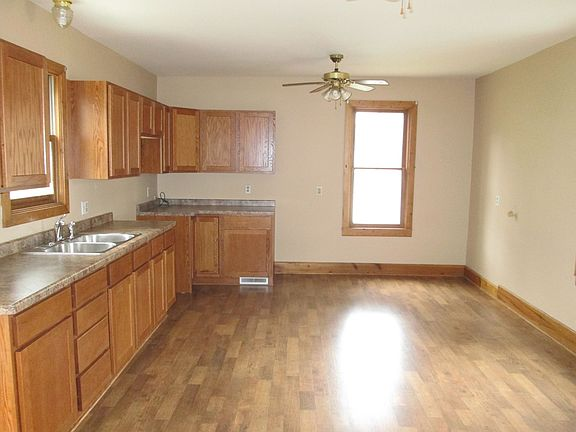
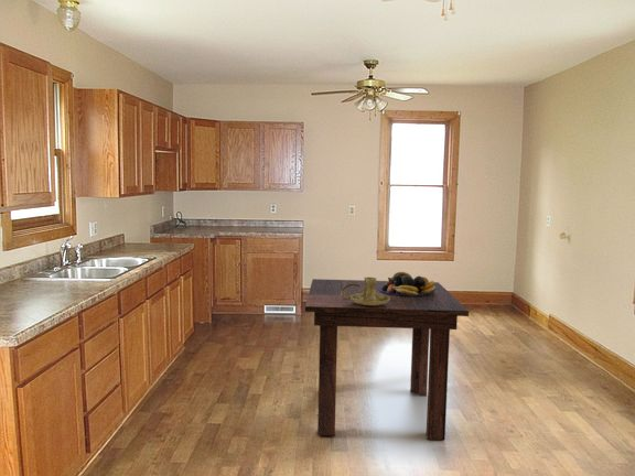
+ candle holder [341,277,390,305]
+ fruit bowl [379,271,435,296]
+ dining table [304,278,470,441]
